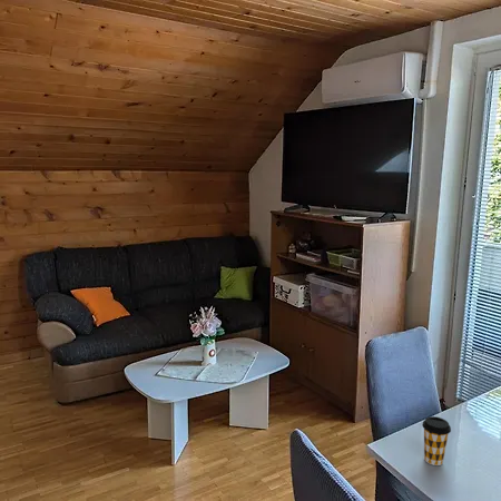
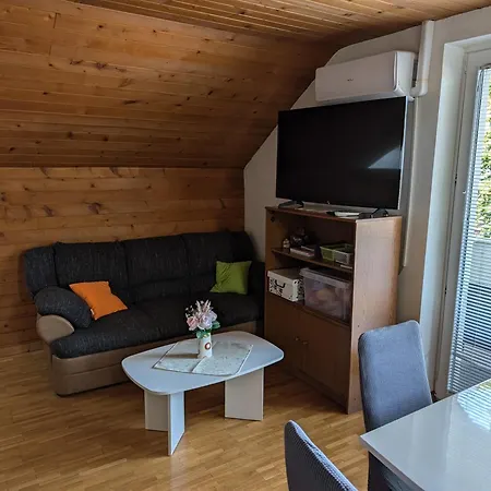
- coffee cup [421,415,452,466]
